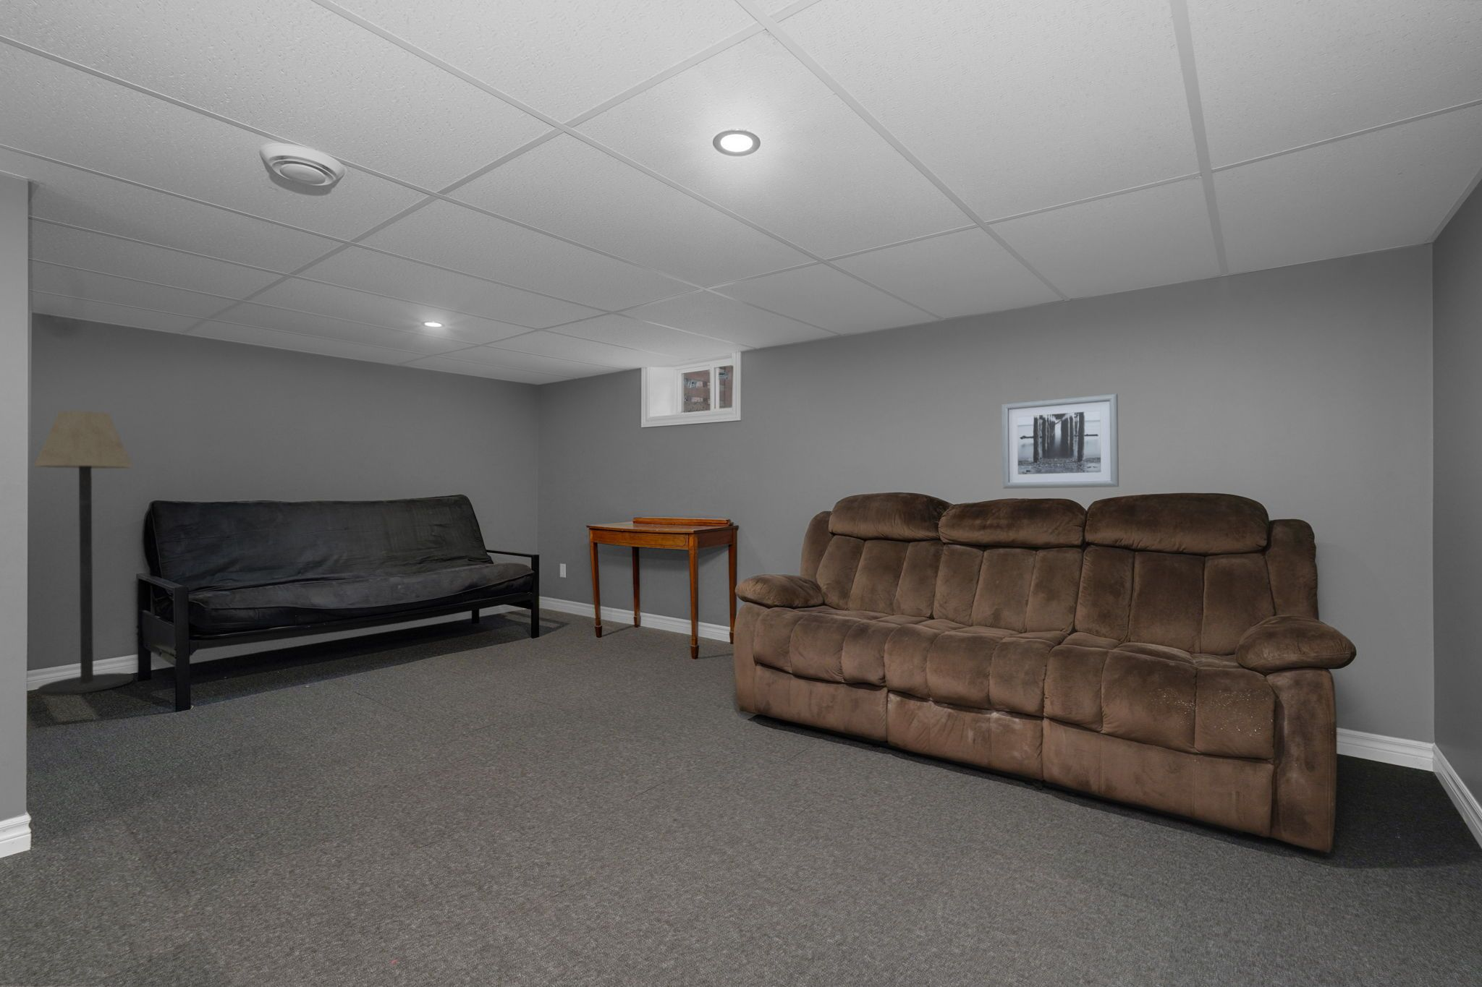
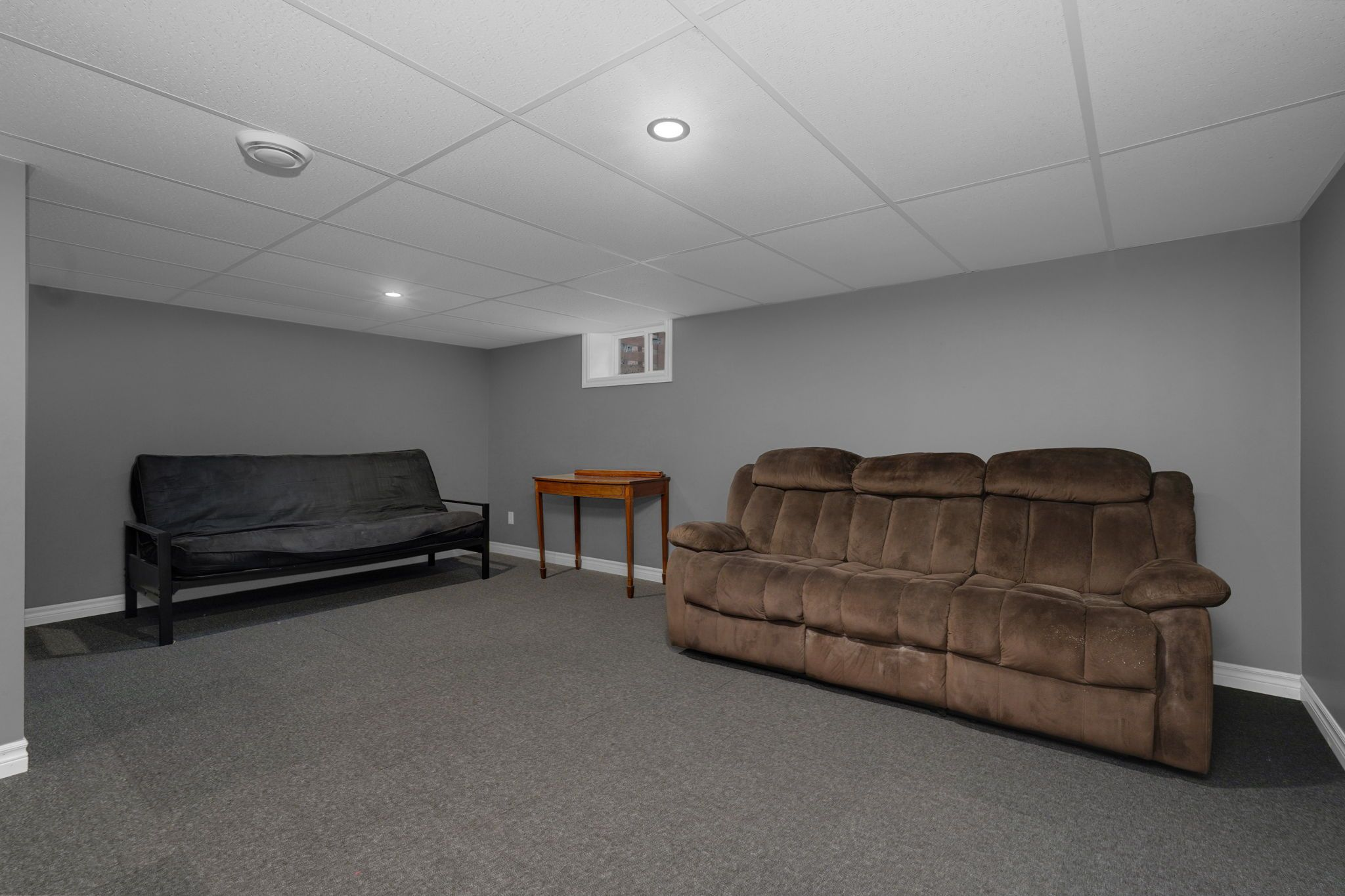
- wall art [1002,393,1119,489]
- floor lamp [33,410,133,696]
